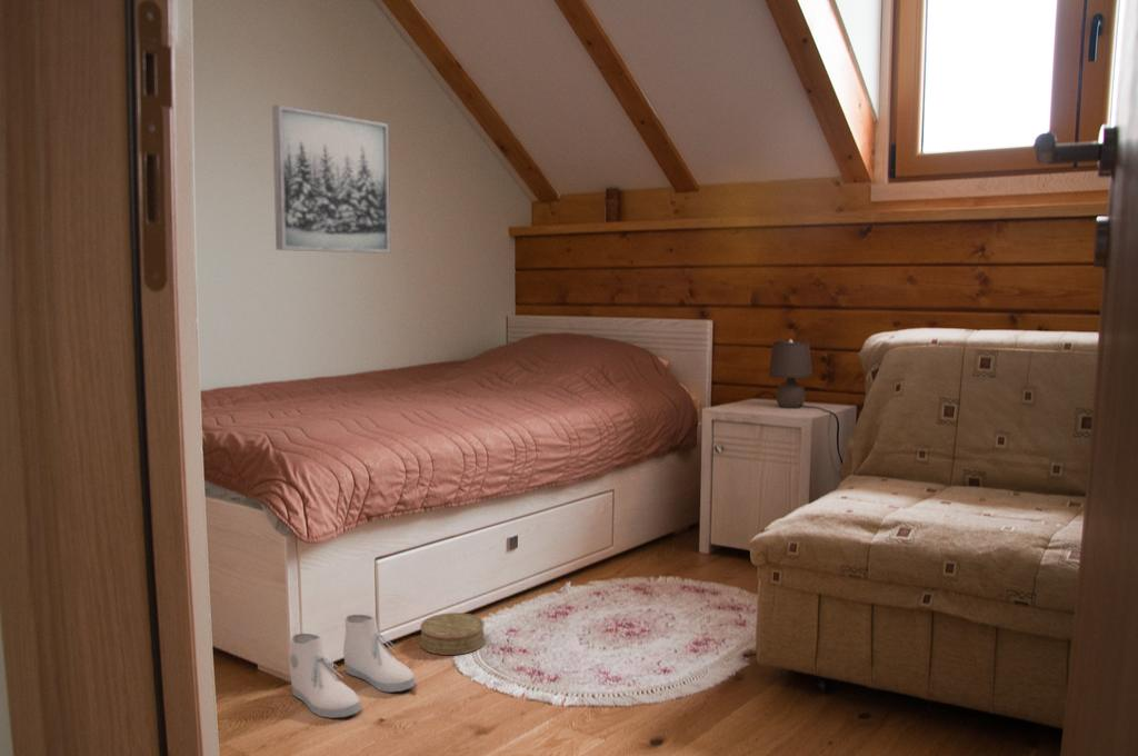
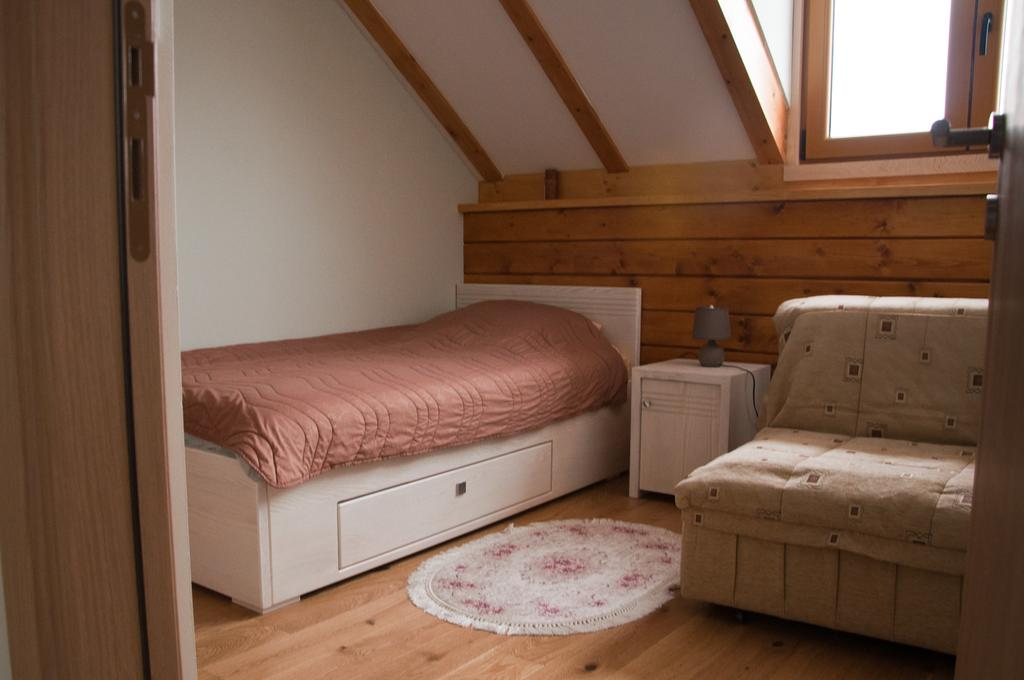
- wall art [271,103,391,255]
- boots [289,614,416,719]
- box [419,611,486,656]
